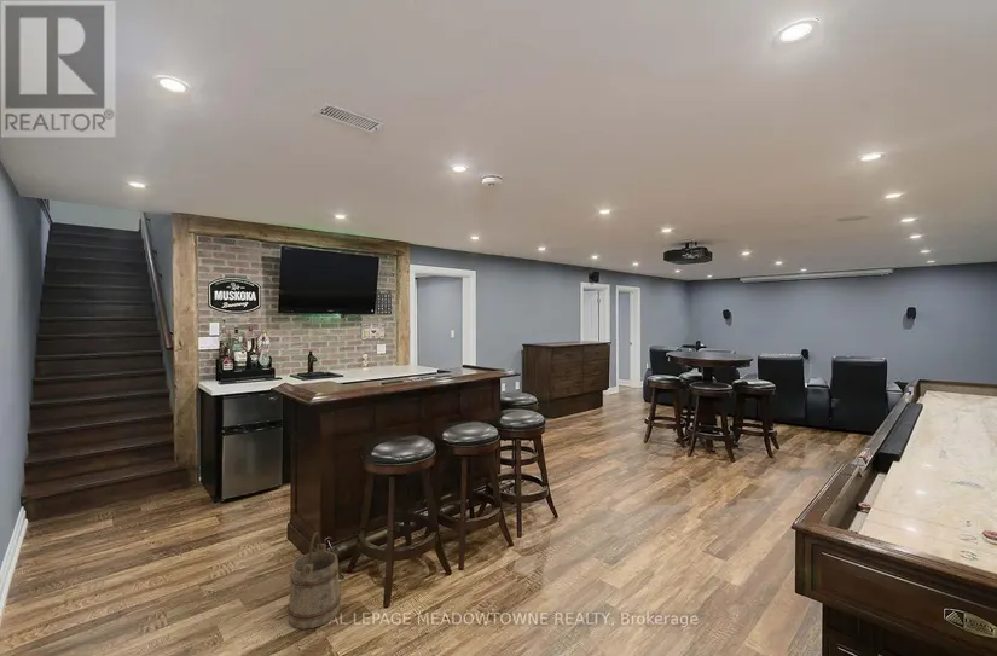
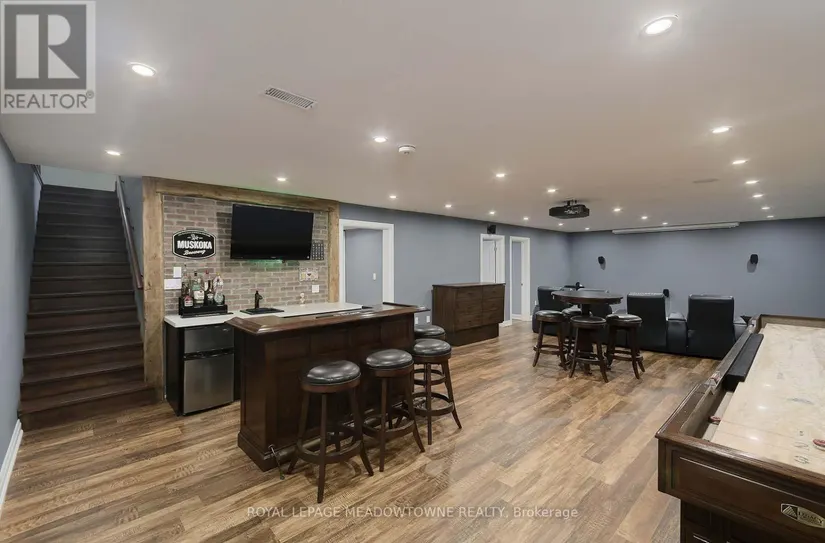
- bucket [286,530,342,631]
